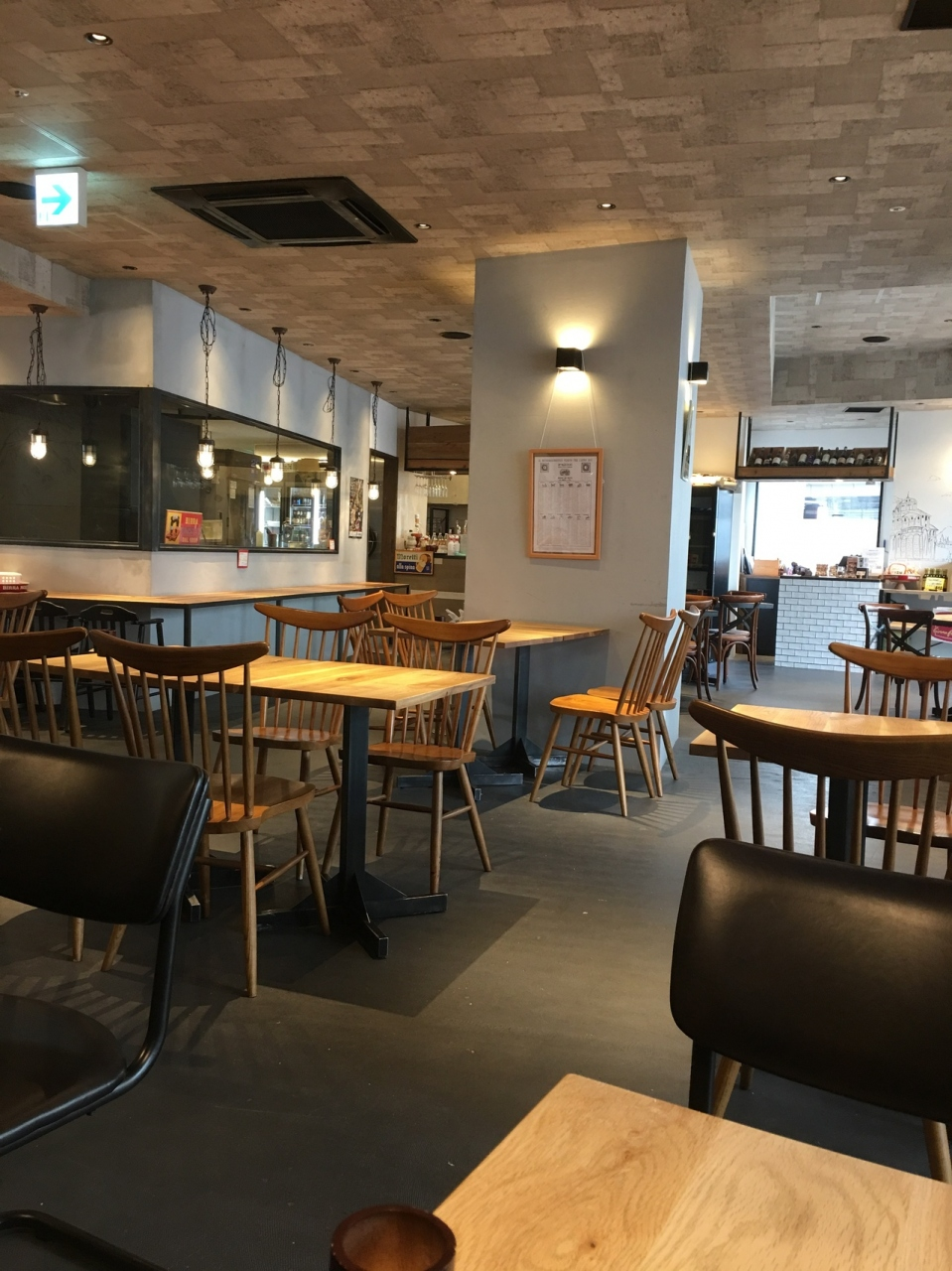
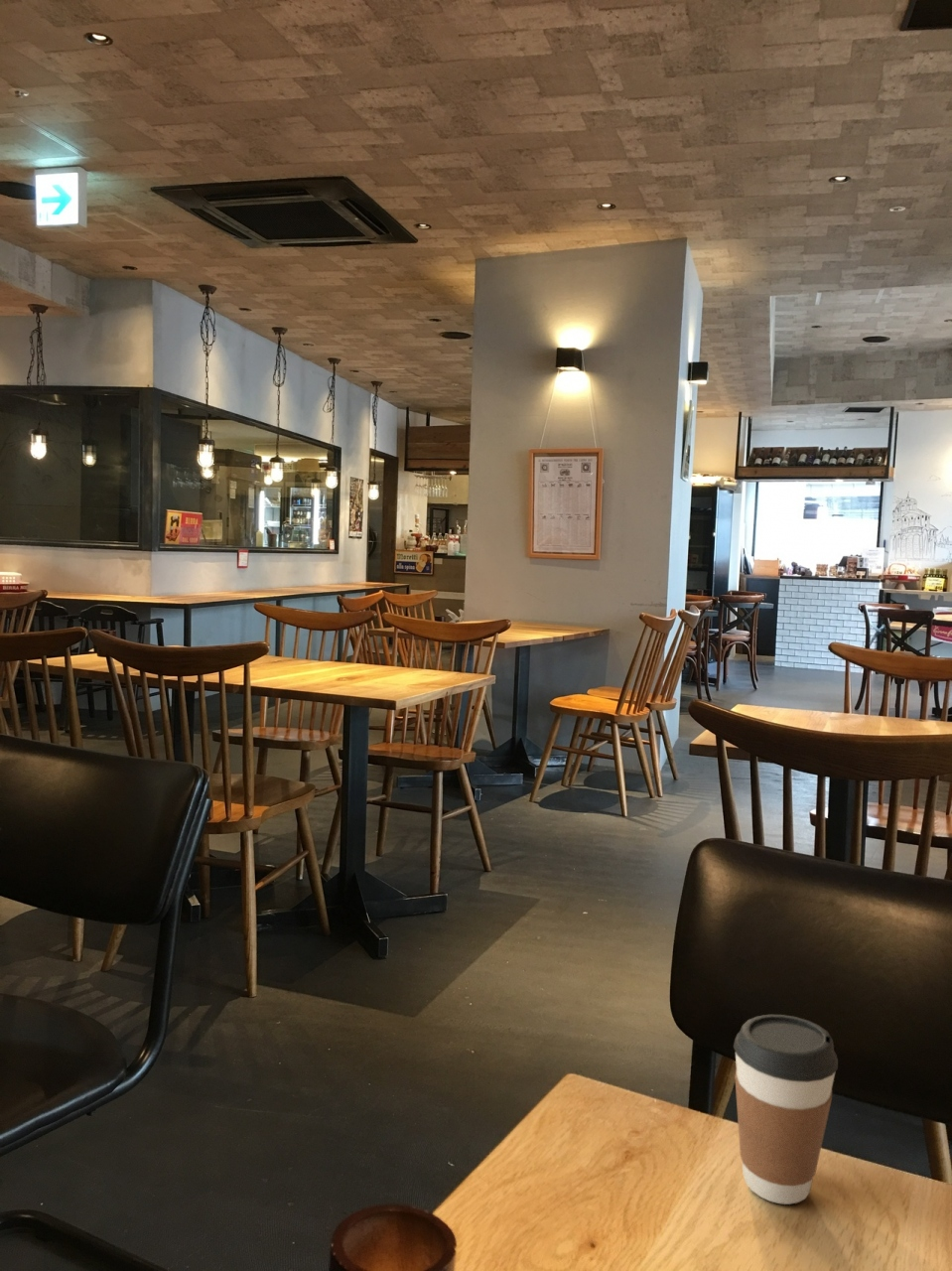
+ coffee cup [733,1014,839,1205]
